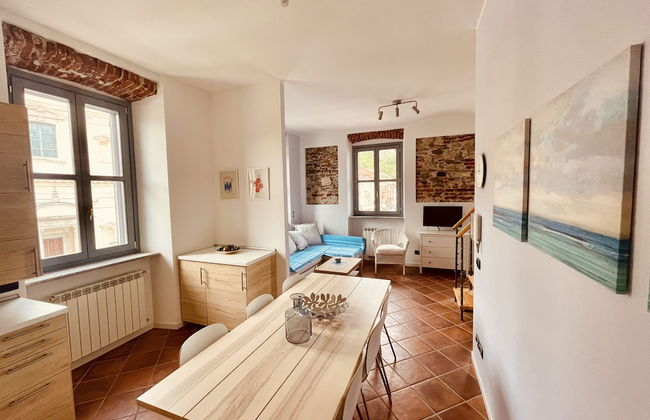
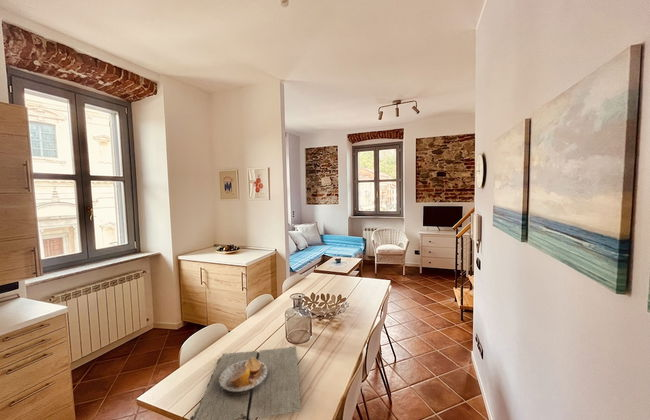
+ plate [189,345,302,420]
